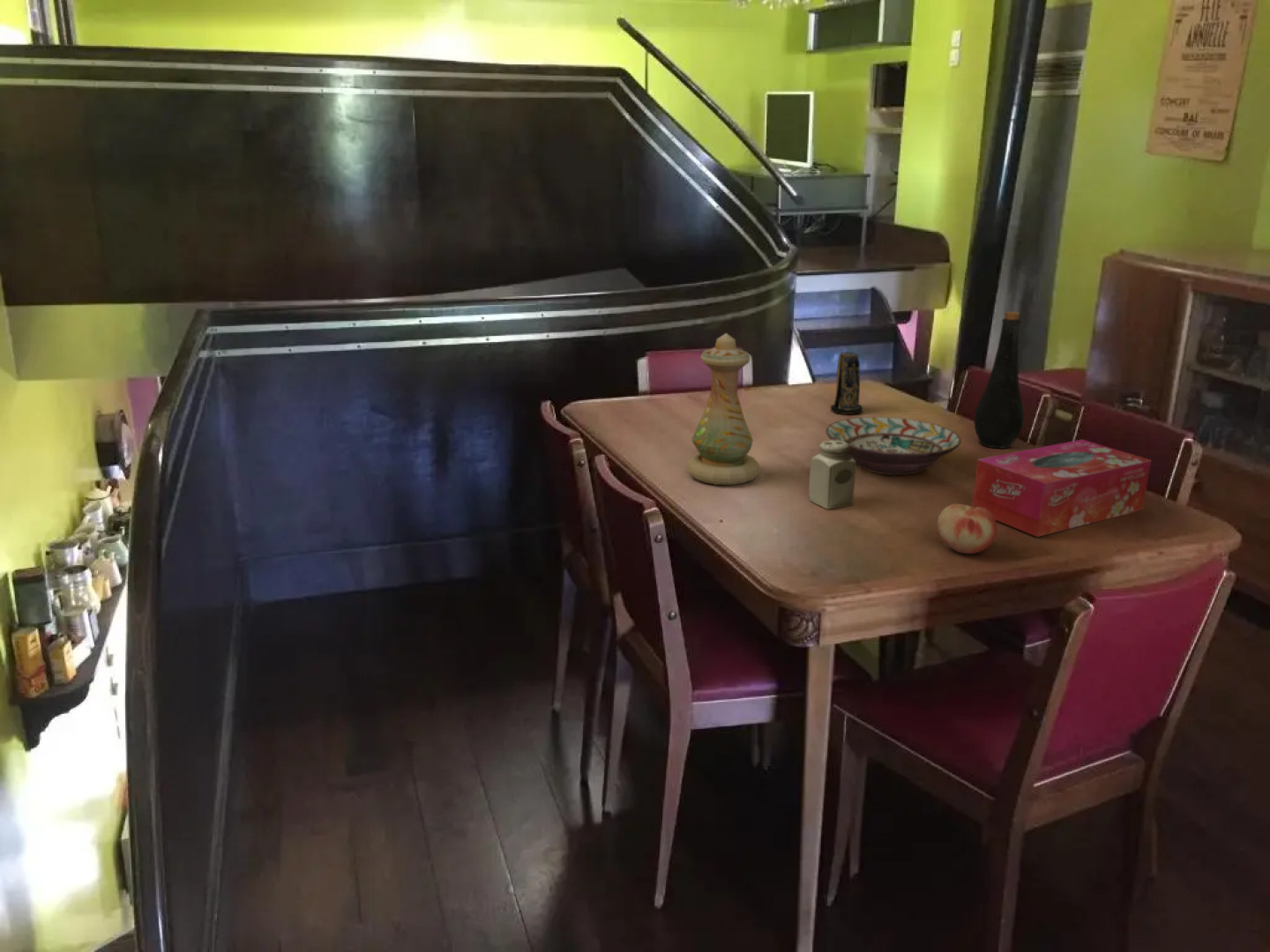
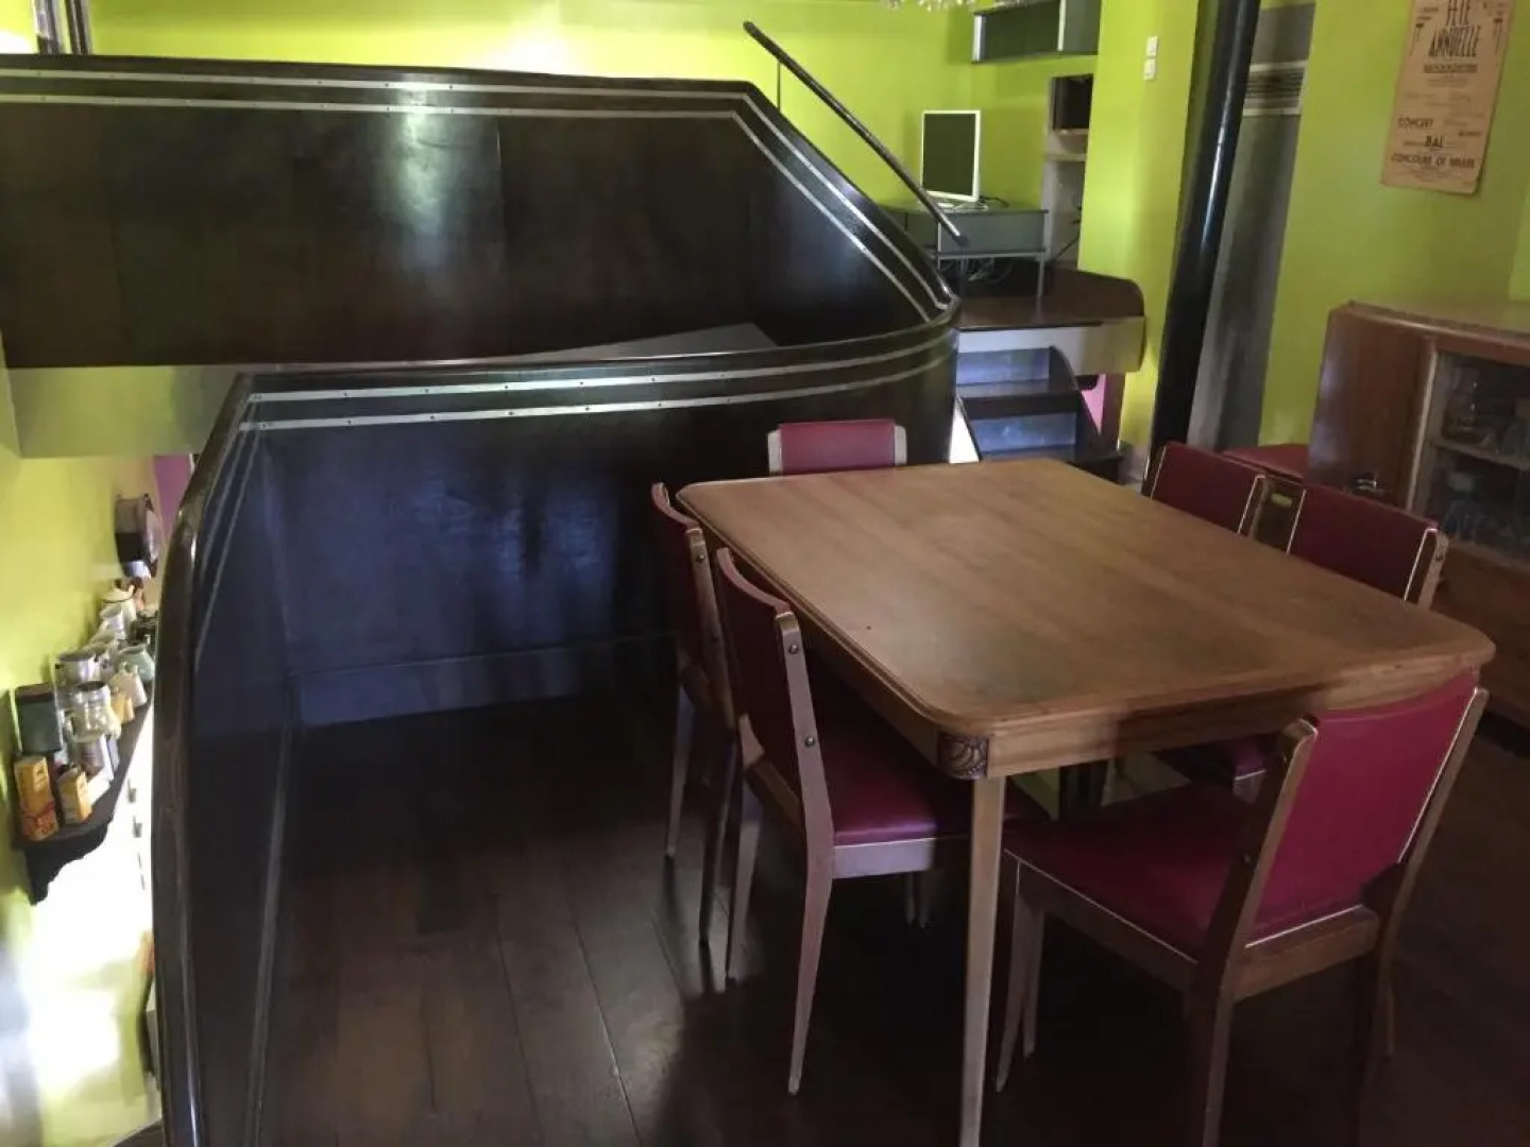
- bottle [973,311,1025,450]
- candle [830,351,863,415]
- fruit [937,503,997,554]
- decorative bowl [825,416,962,476]
- vase [685,332,761,486]
- salt shaker [808,440,857,510]
- tissue box [971,439,1153,538]
